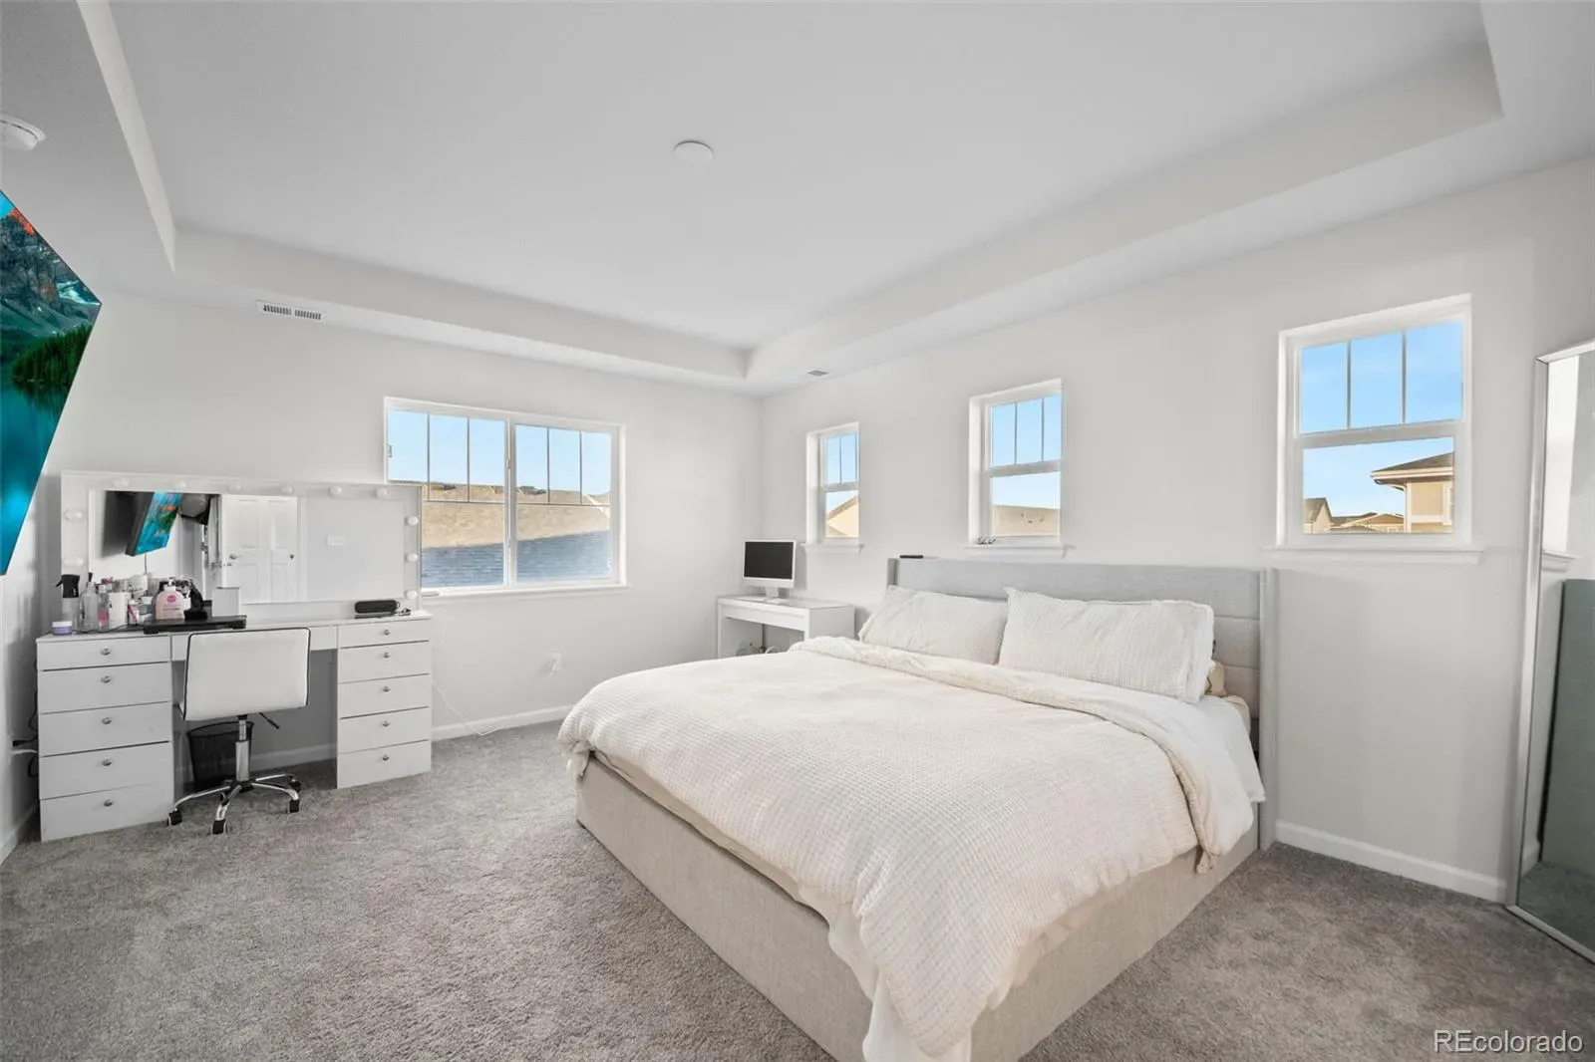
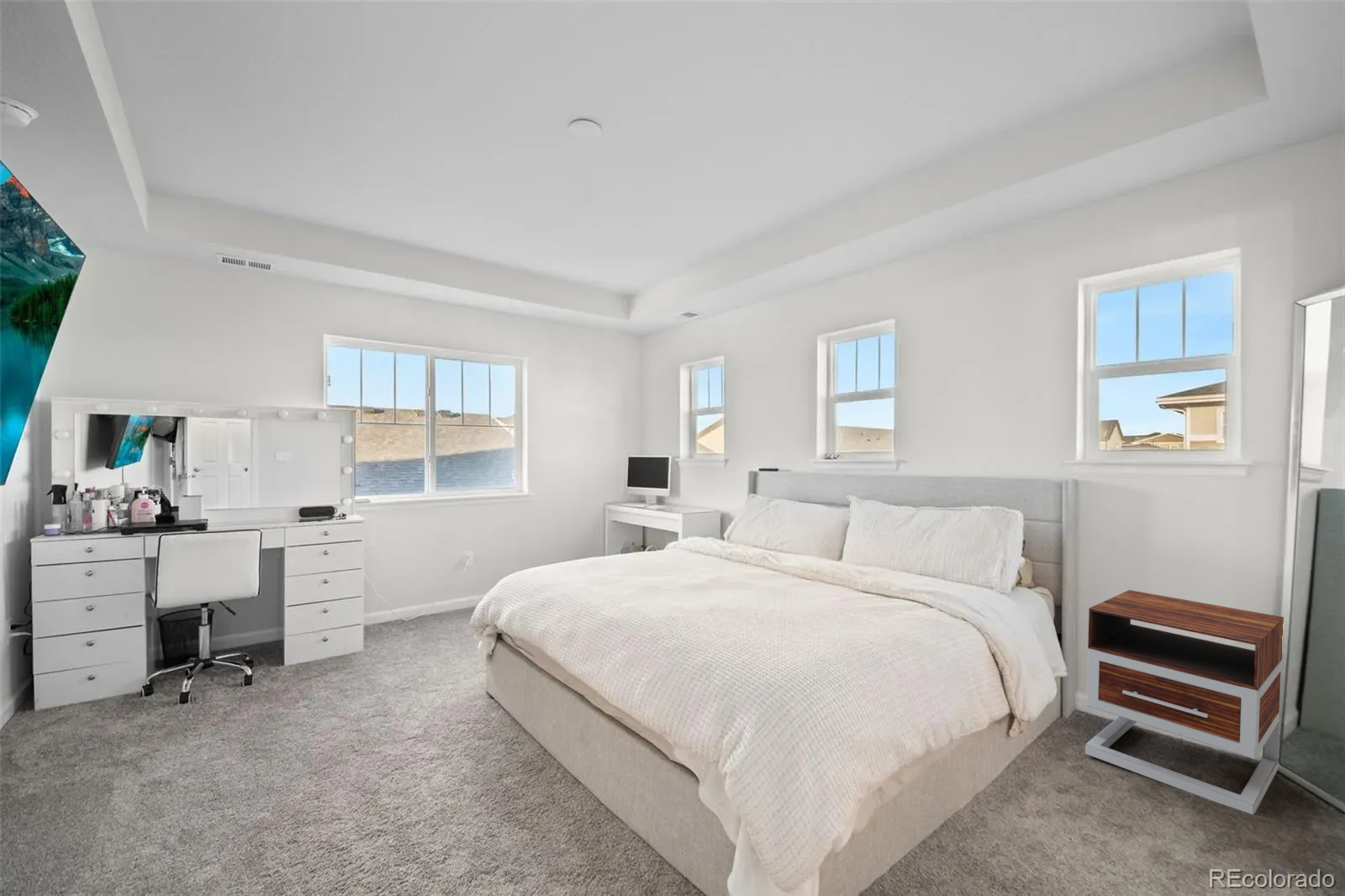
+ nightstand [1084,589,1284,815]
